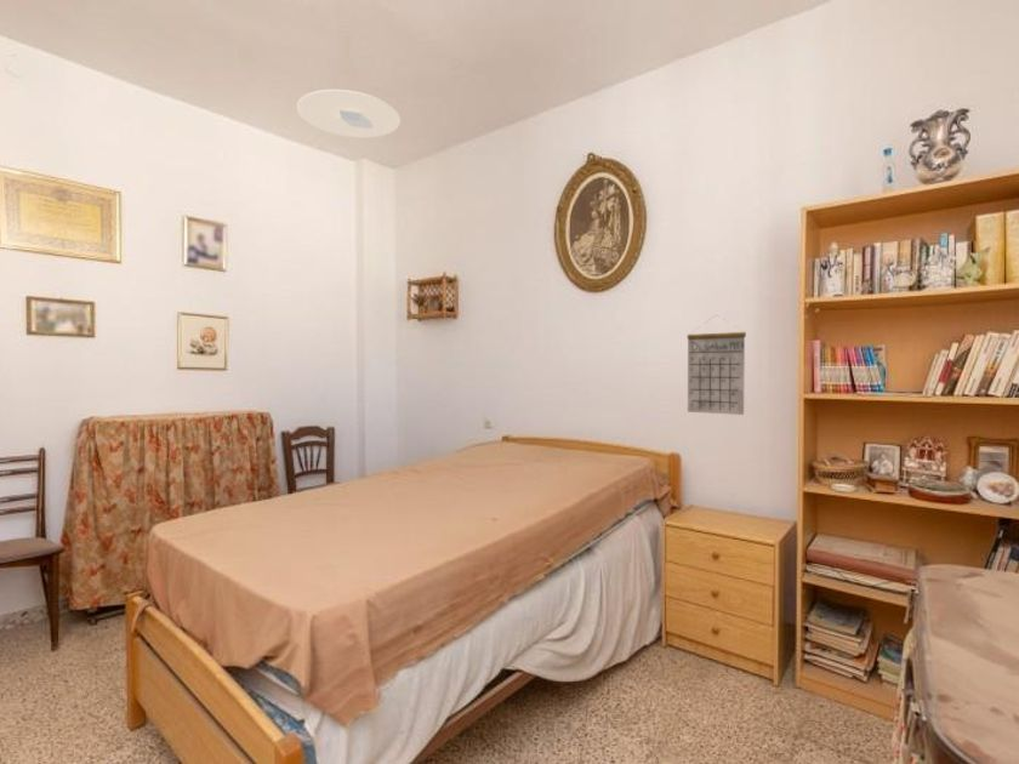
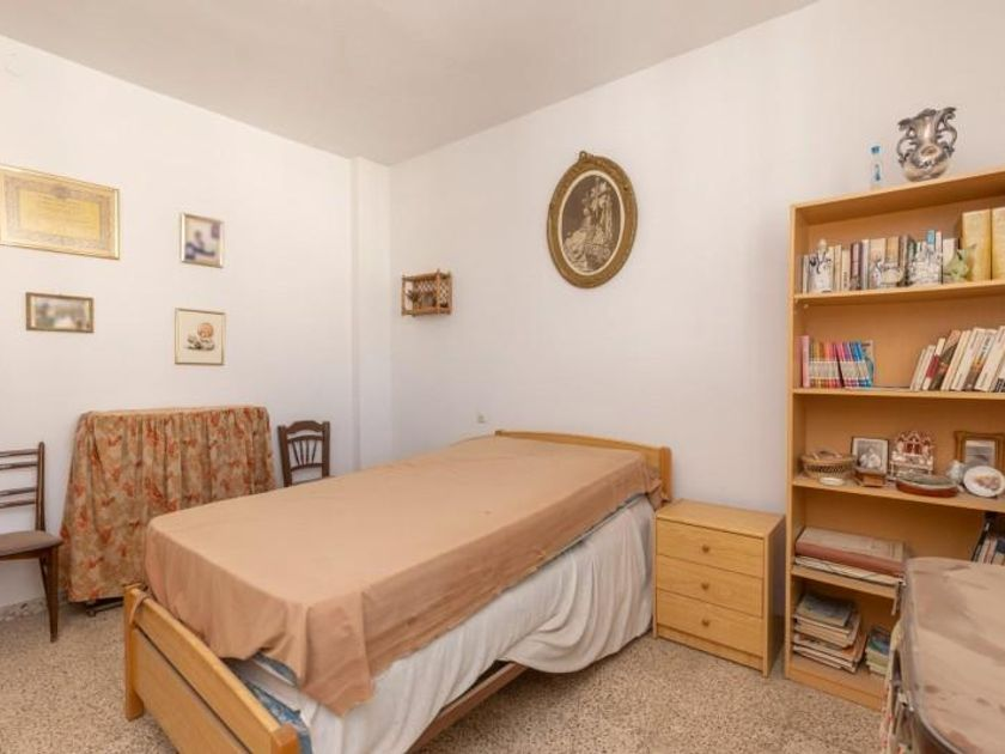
- ceiling light [296,89,402,139]
- calendar [685,313,747,416]
